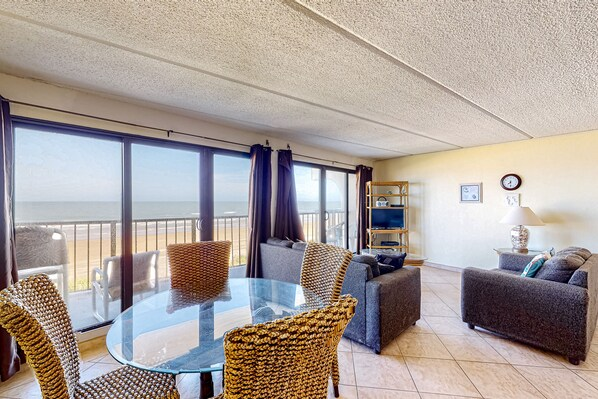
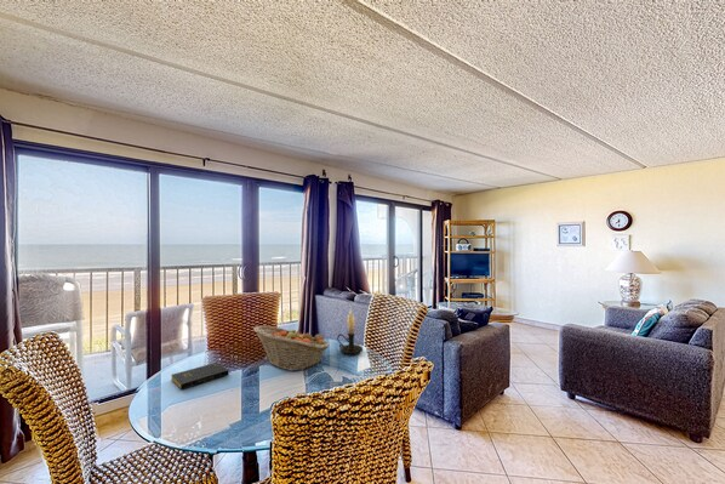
+ candle holder [336,308,364,357]
+ book [171,361,230,391]
+ fruit basket [253,325,330,372]
